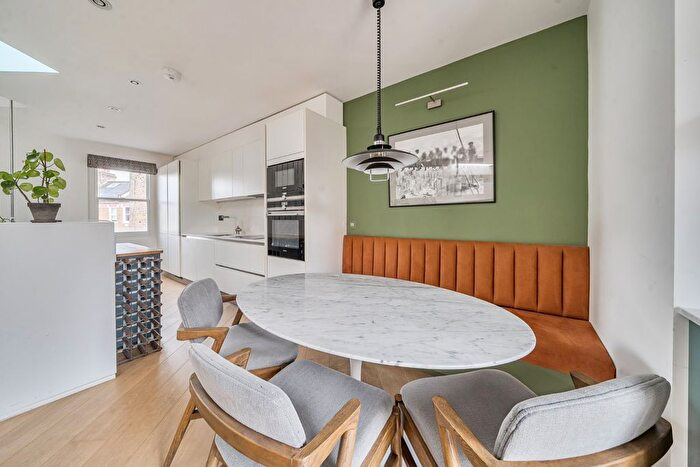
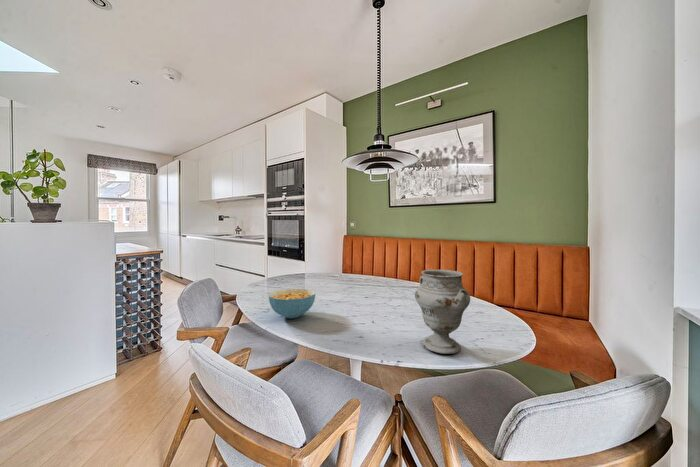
+ decorative vase [414,269,471,355]
+ cereal bowl [268,288,316,319]
